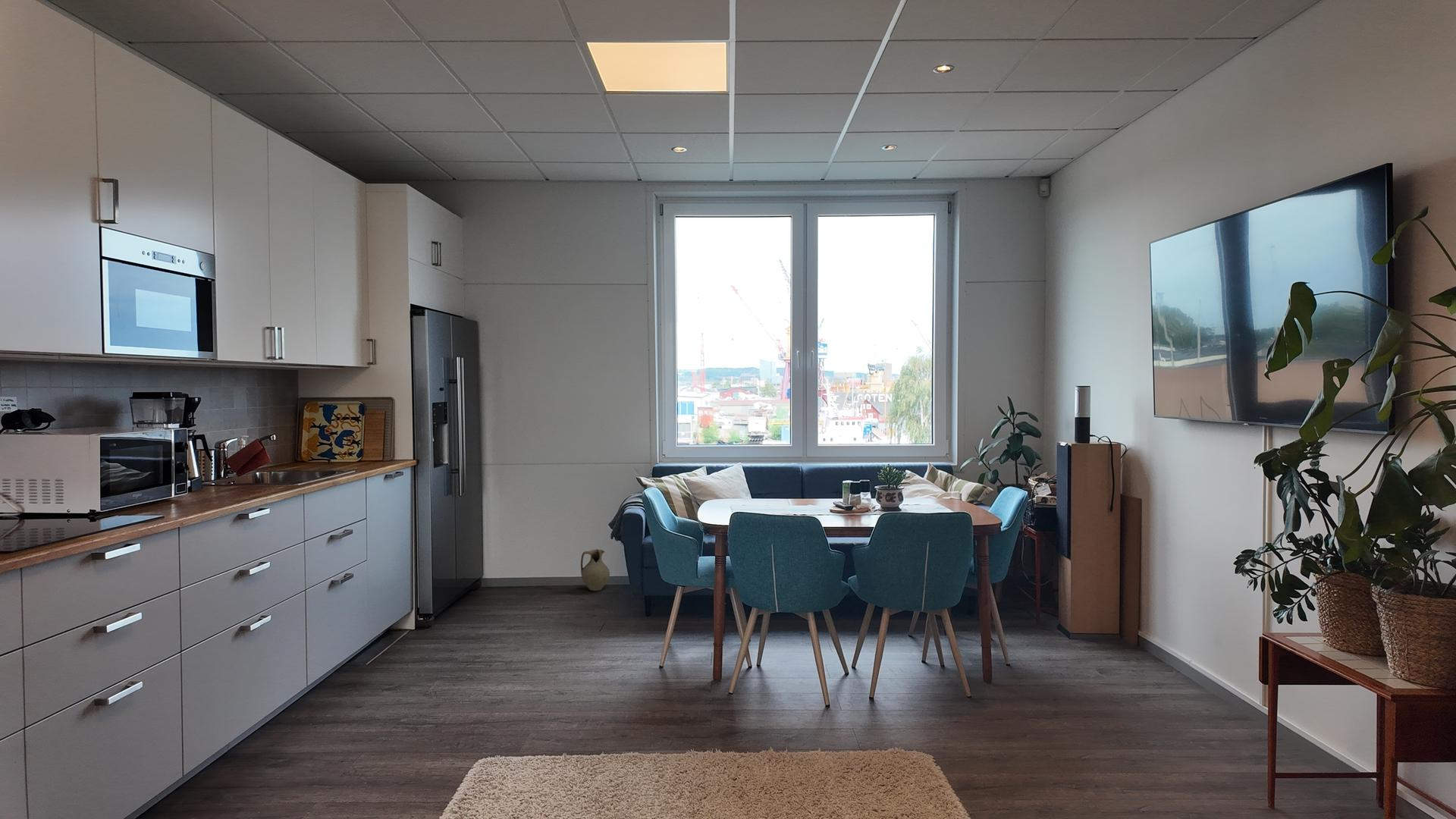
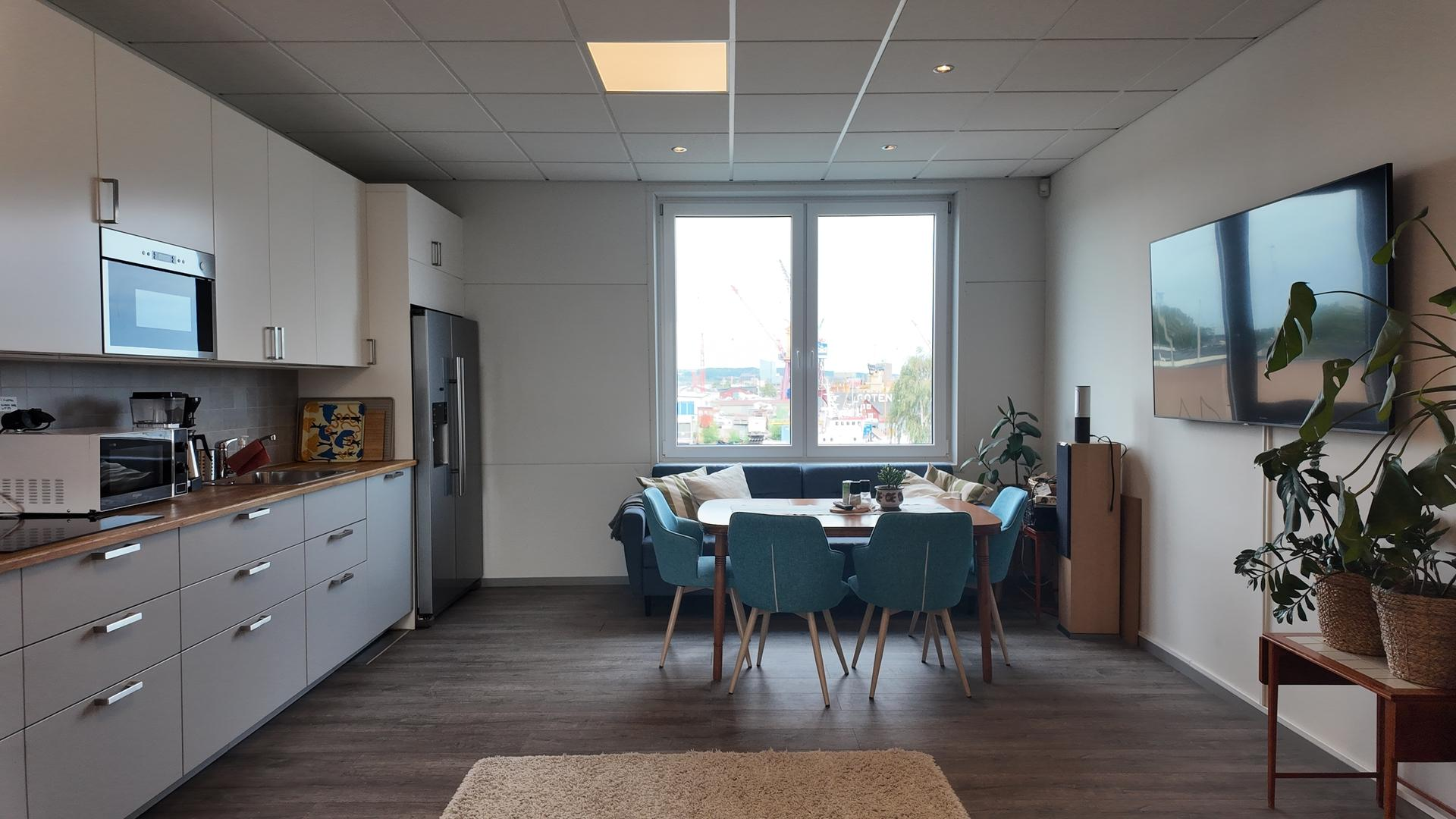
- ceramic jug [580,548,610,591]
